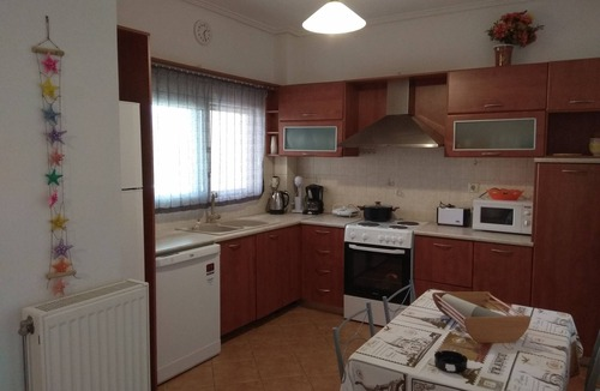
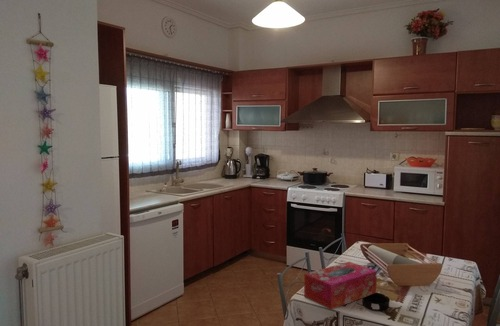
+ tissue box [303,261,378,311]
